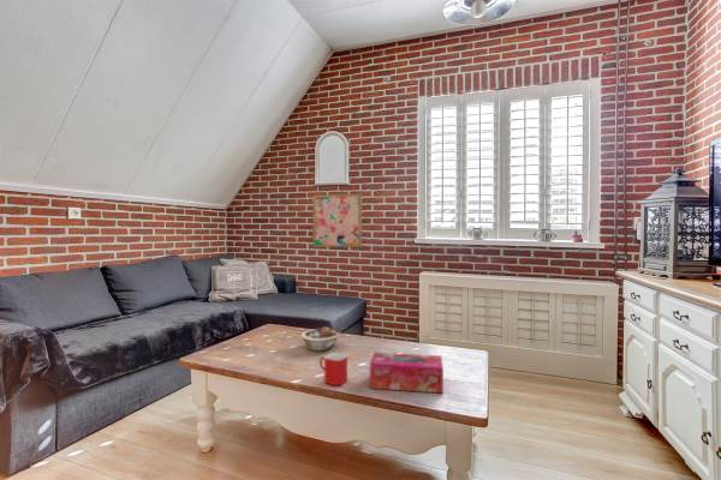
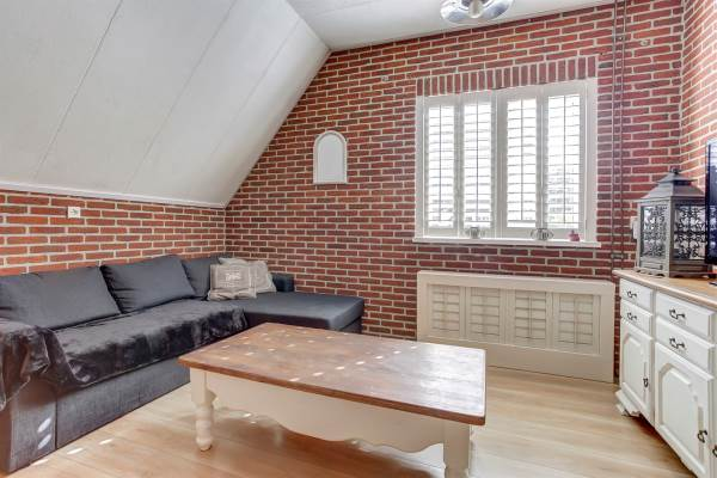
- mug [318,352,348,386]
- succulent planter [300,325,340,352]
- wall art [312,192,363,248]
- tissue box [369,352,445,395]
